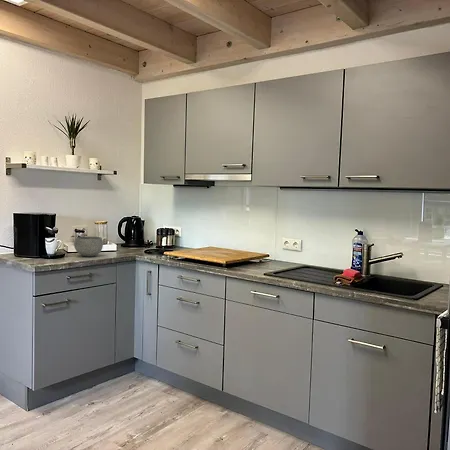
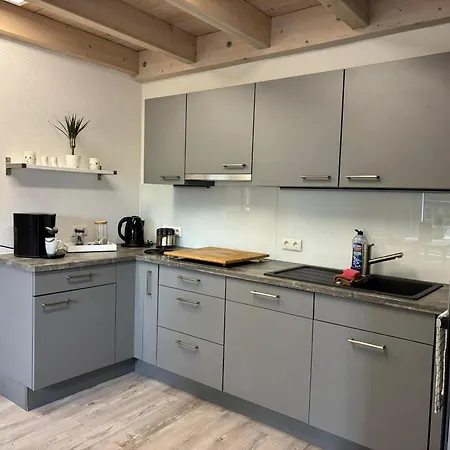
- bowl [73,236,104,258]
